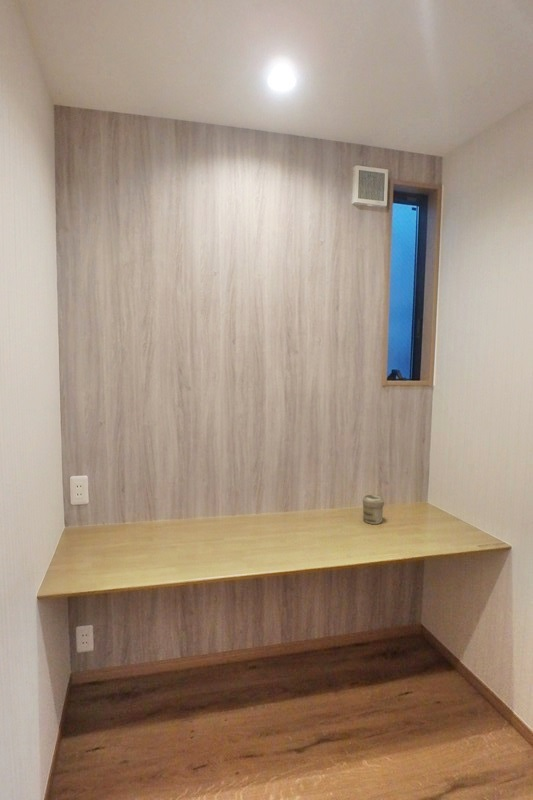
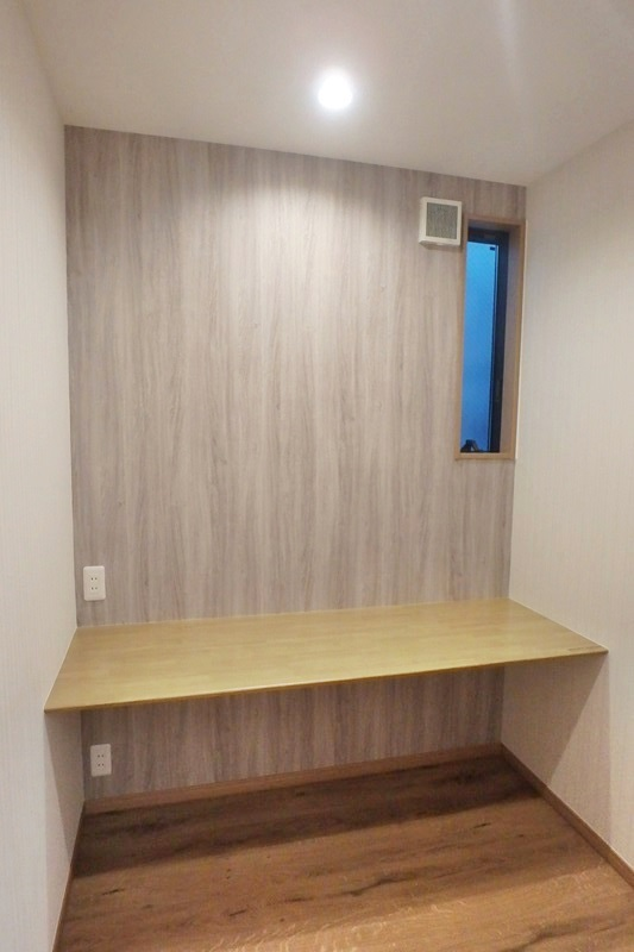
- jar [362,494,385,525]
